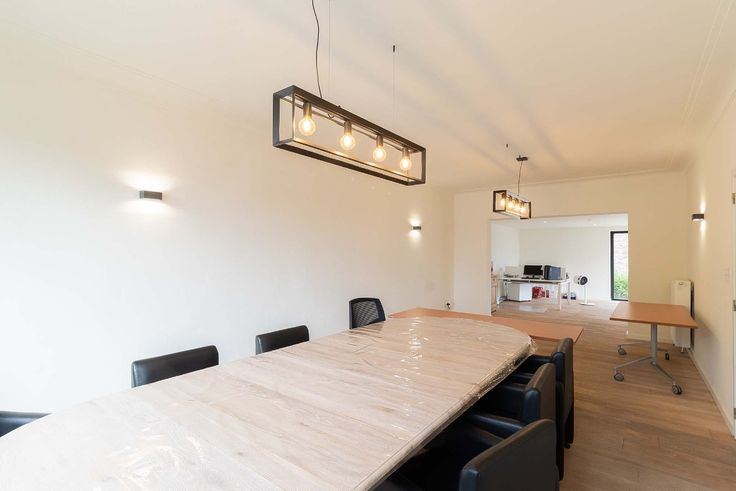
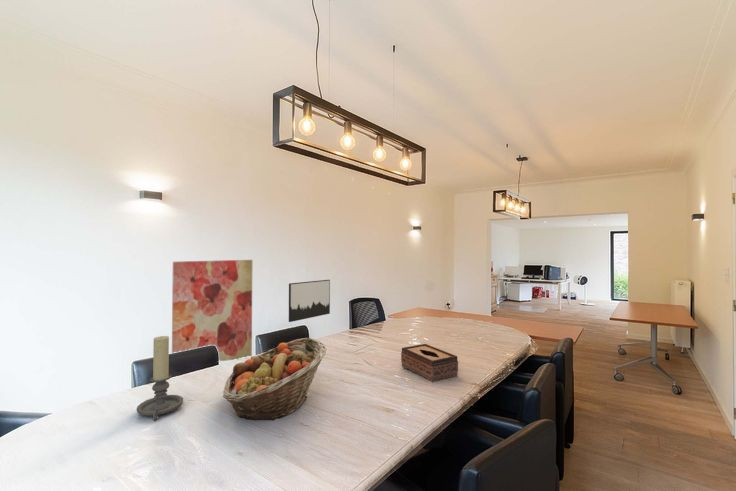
+ candle holder [136,335,184,422]
+ wall art [171,259,253,362]
+ fruit basket [222,337,328,422]
+ tissue box [400,343,459,383]
+ wall art [288,279,331,323]
